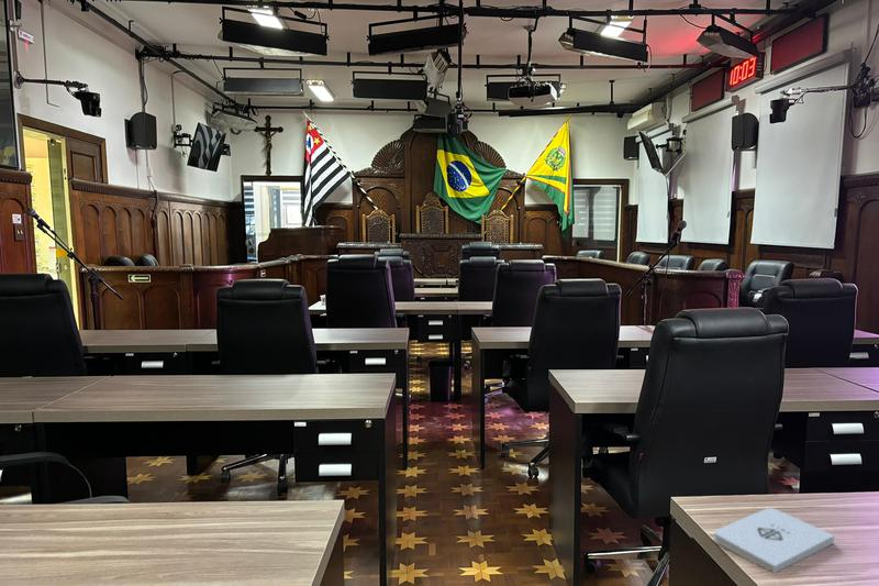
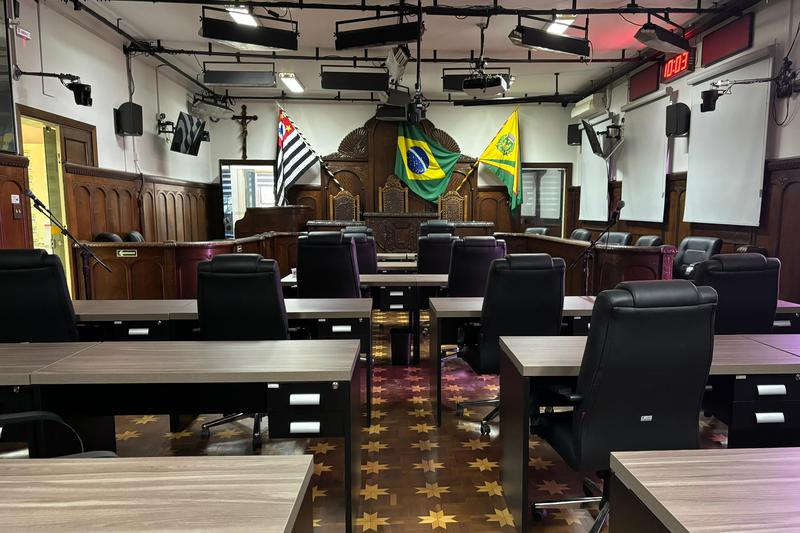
- notepad [713,507,835,574]
